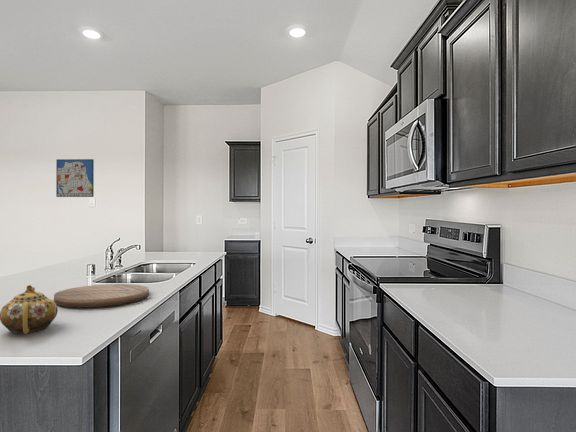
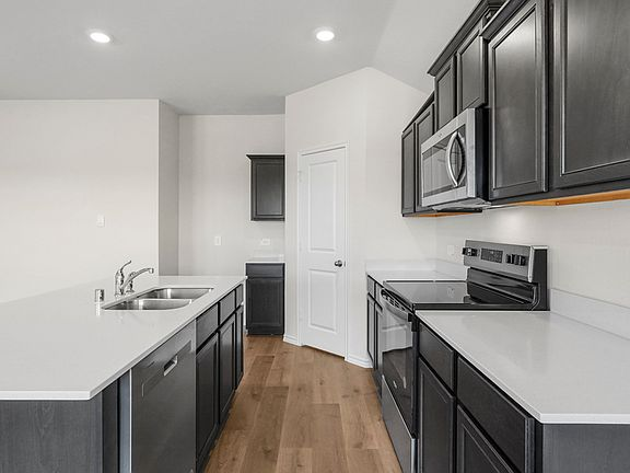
- cutting board [53,283,150,308]
- teapot [0,284,59,335]
- wall art [55,158,95,198]
